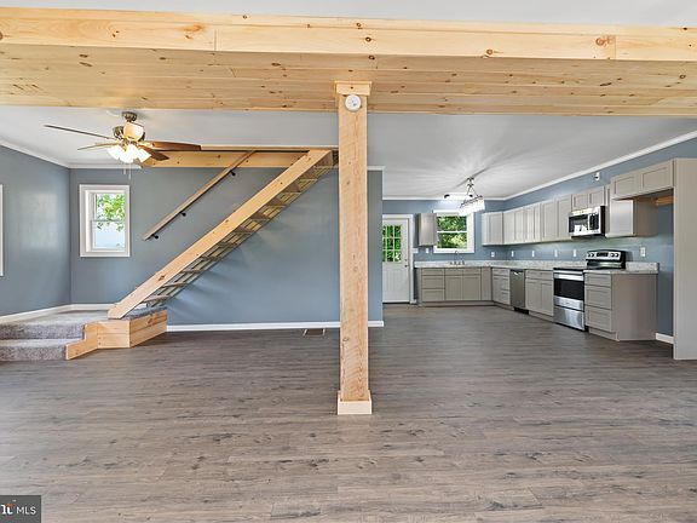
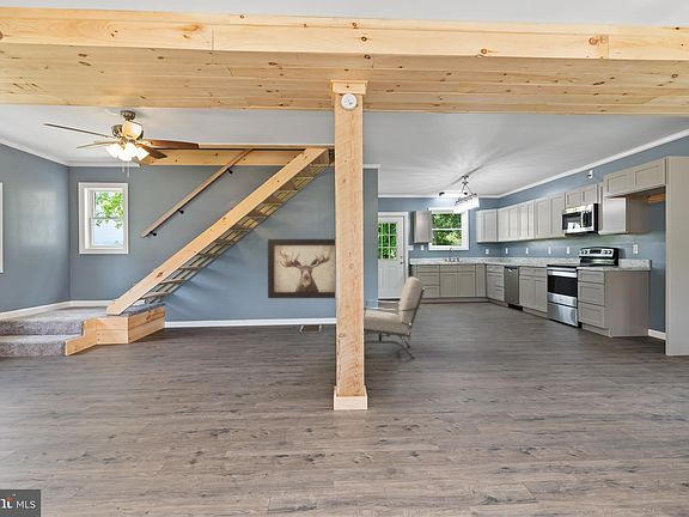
+ wall art [267,238,336,299]
+ chair [362,275,426,360]
